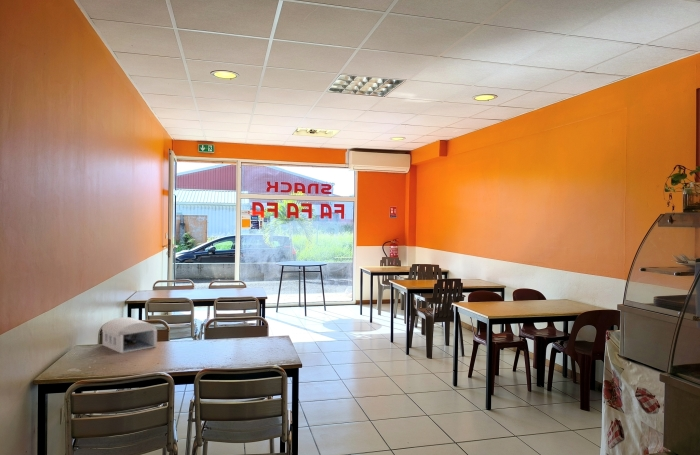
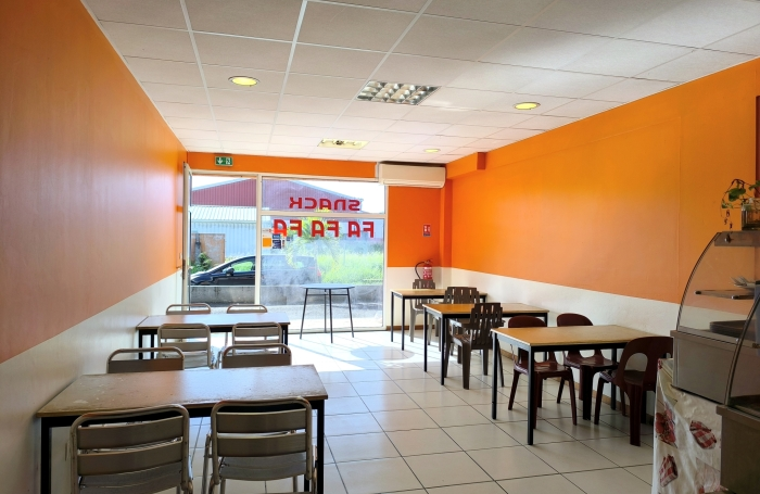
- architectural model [101,316,158,354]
